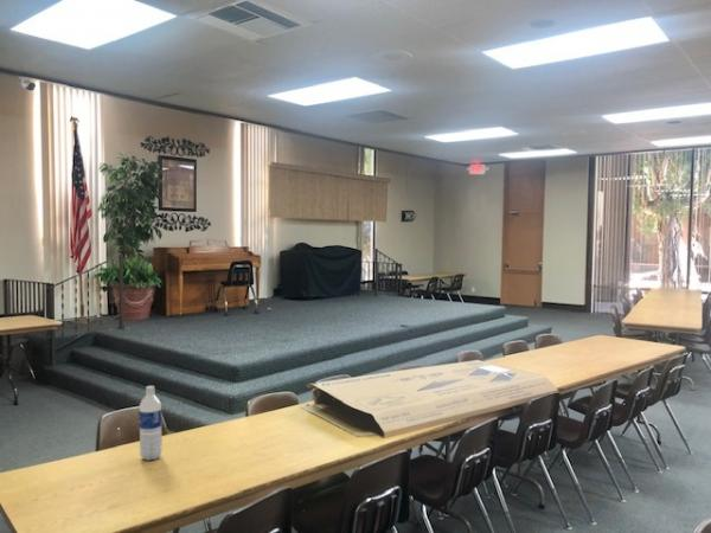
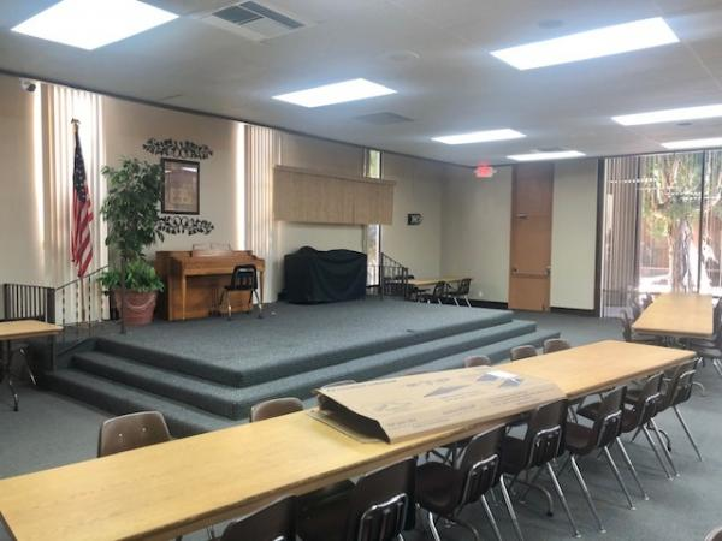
- water bottle [139,385,164,462]
